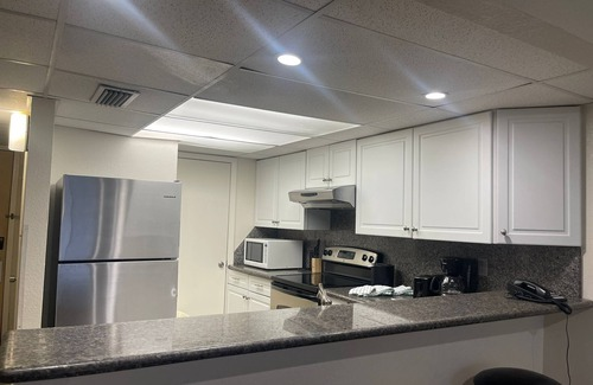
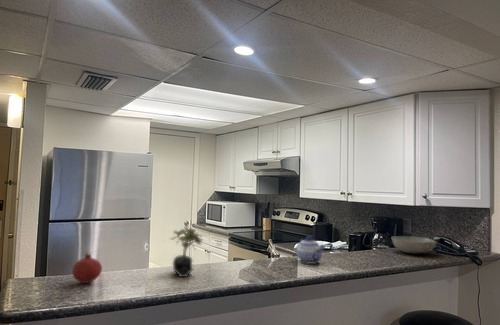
+ fruit [71,252,103,284]
+ succulent plant [169,225,204,278]
+ teapot [294,235,326,265]
+ bowl [391,235,438,255]
